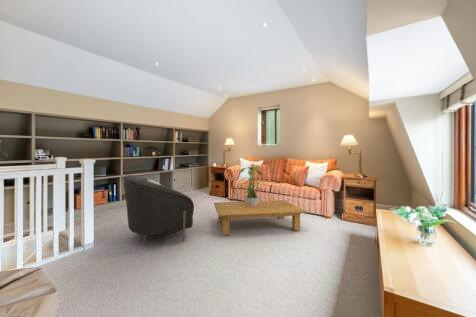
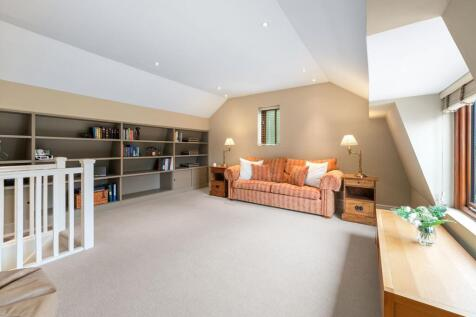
- coffee table [213,199,308,236]
- potted plant [239,165,266,206]
- armchair [123,174,195,246]
